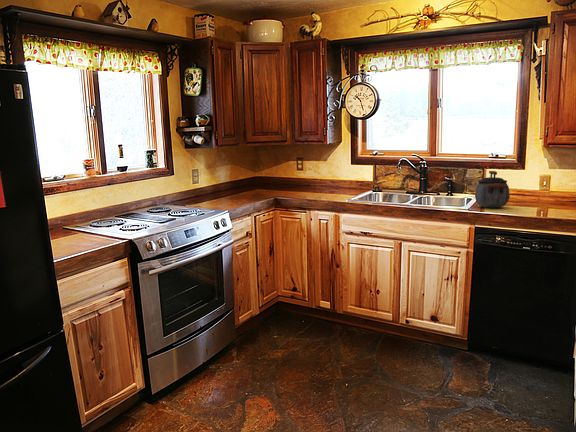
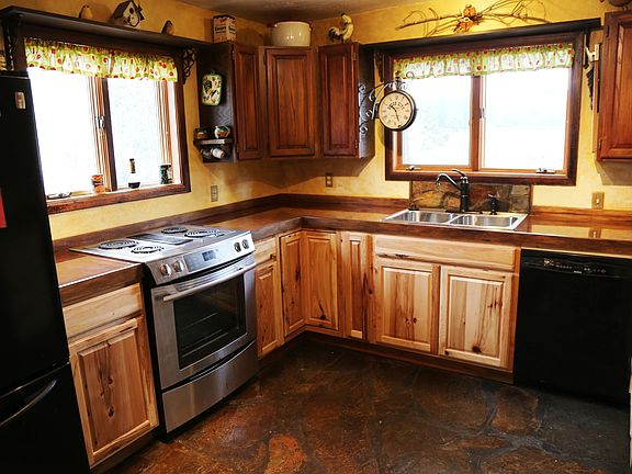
- kettle [474,170,511,209]
